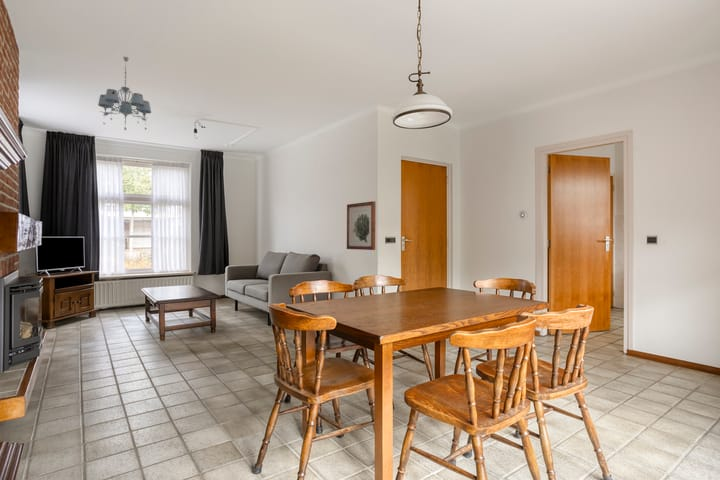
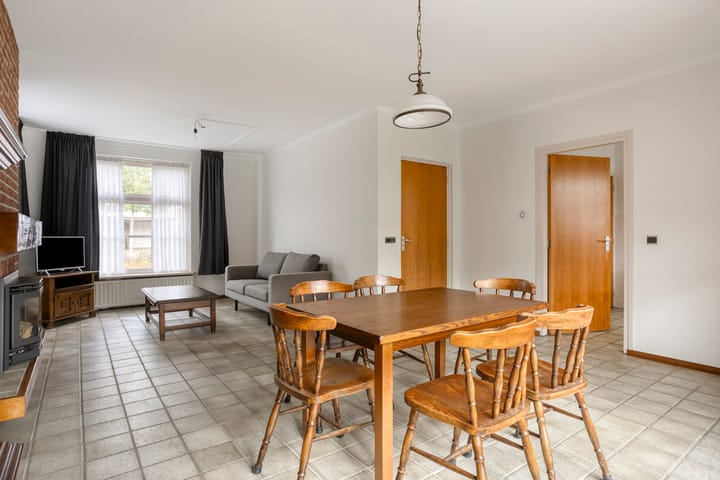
- chandelier [97,56,152,131]
- wall art [346,200,377,251]
